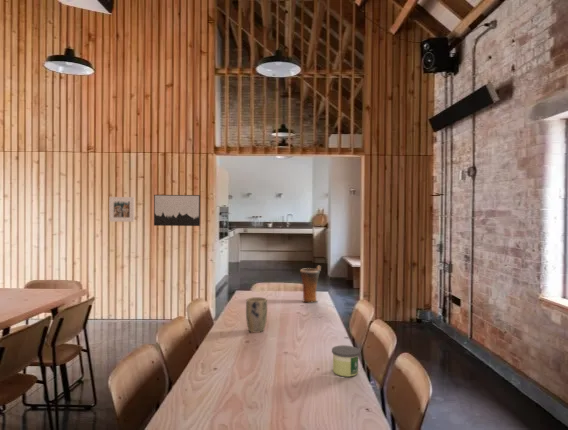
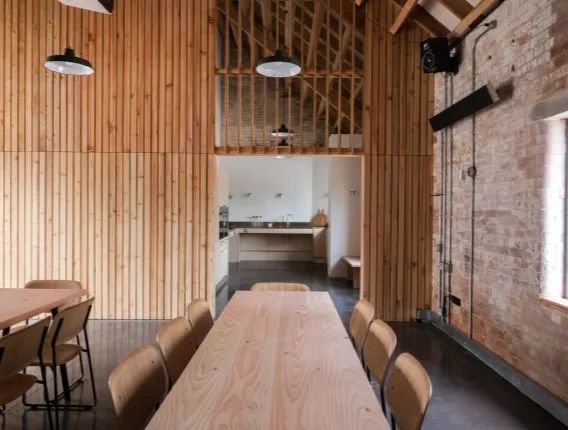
- candle [331,344,361,378]
- wall art [153,194,201,227]
- vase [299,265,322,303]
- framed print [108,196,135,223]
- plant pot [245,296,268,334]
